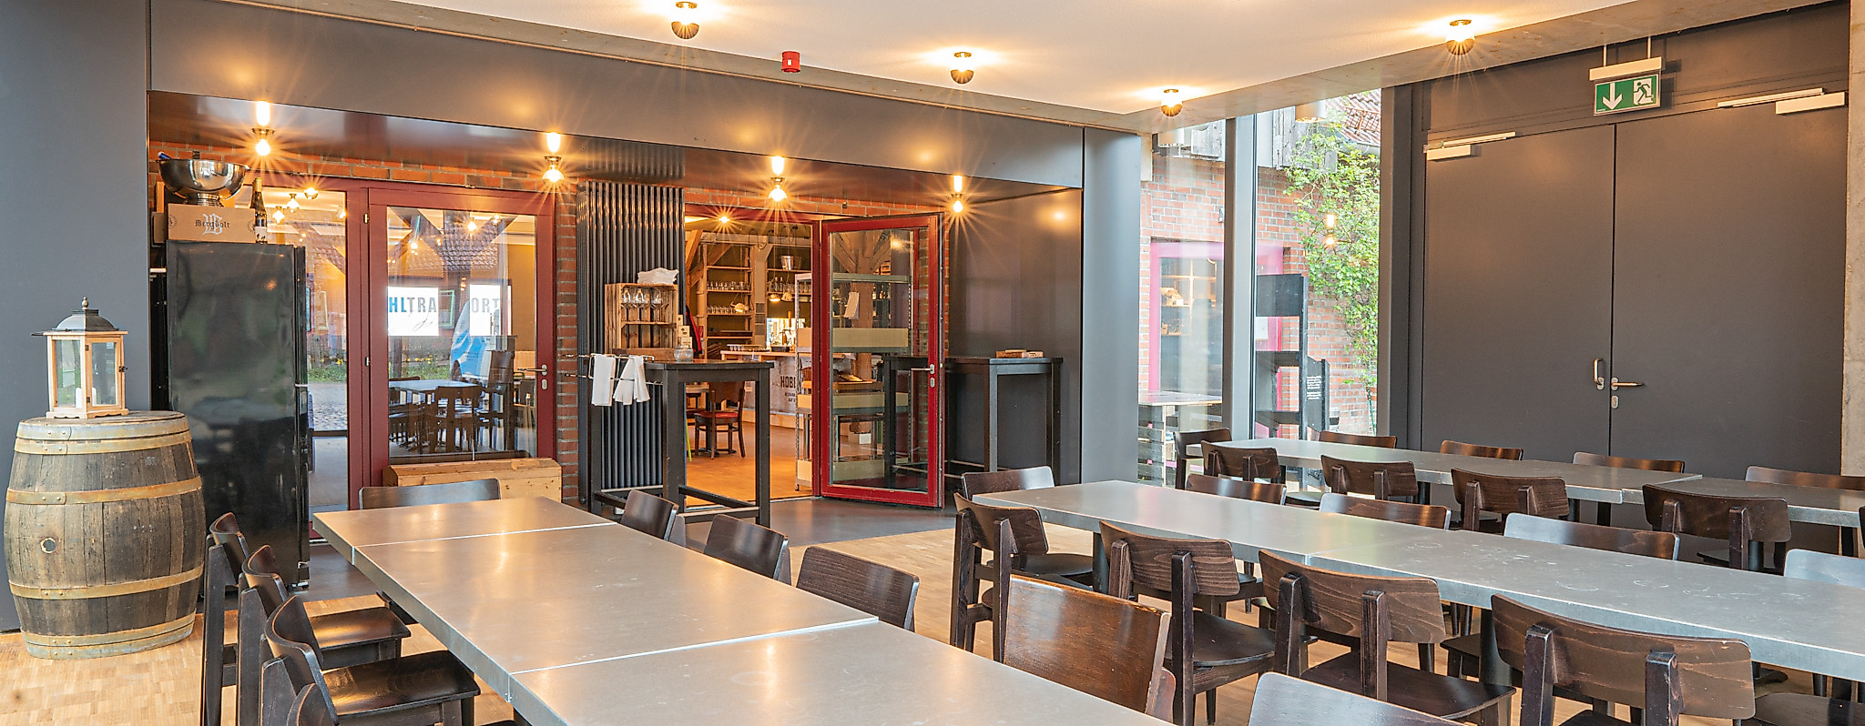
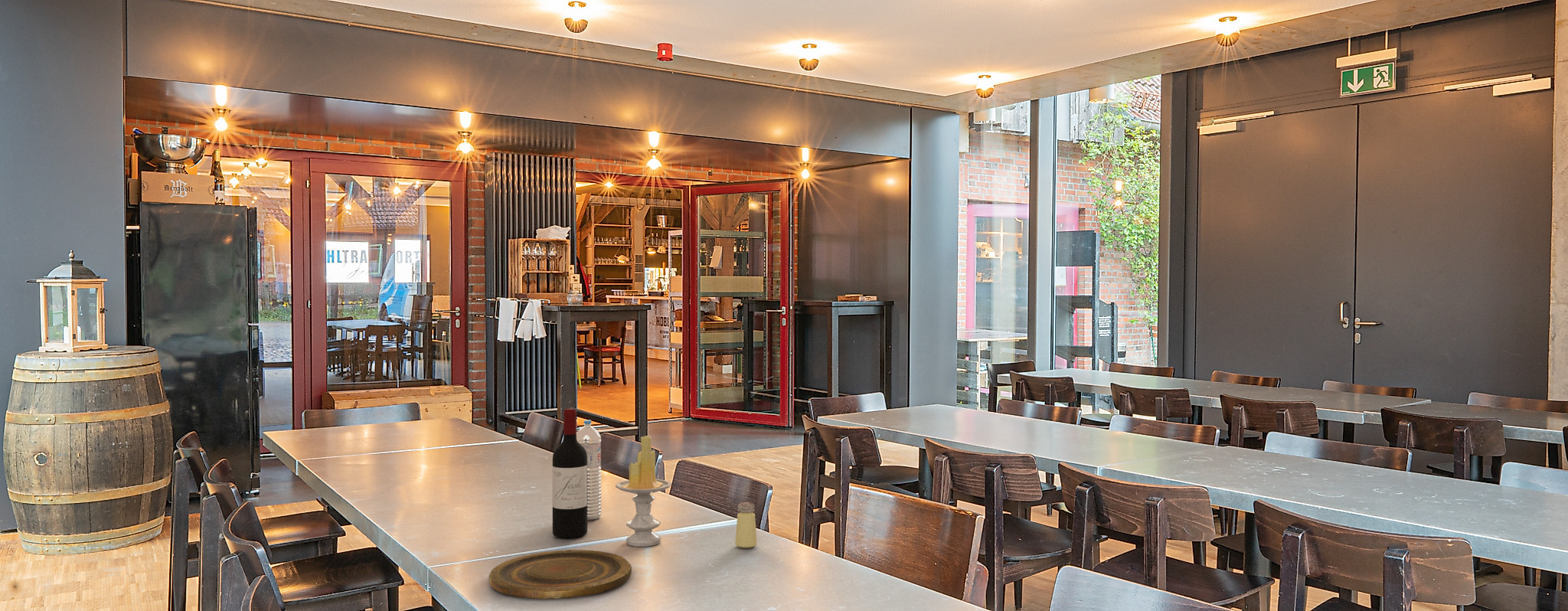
+ plate [488,549,632,600]
+ saltshaker [734,502,758,549]
+ candle [615,435,672,547]
+ wine bottle [552,407,588,539]
+ water bottle [577,420,602,521]
